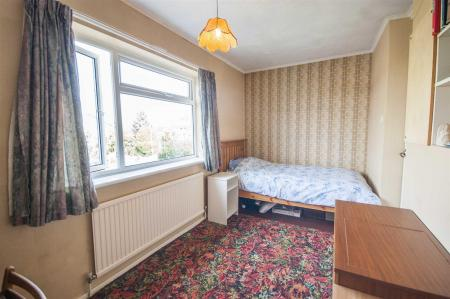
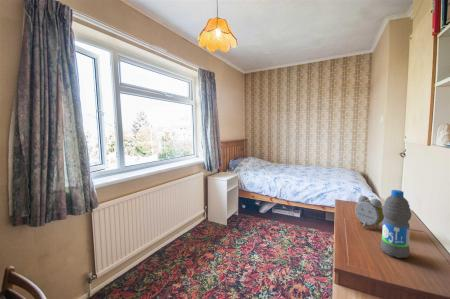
+ water bottle [380,189,412,259]
+ alarm clock [354,194,385,231]
